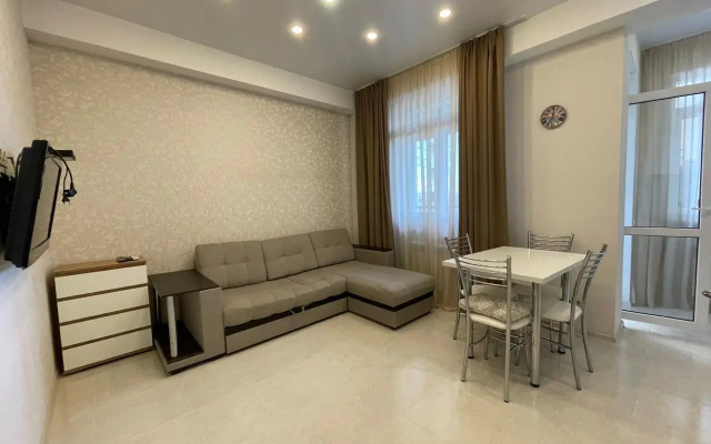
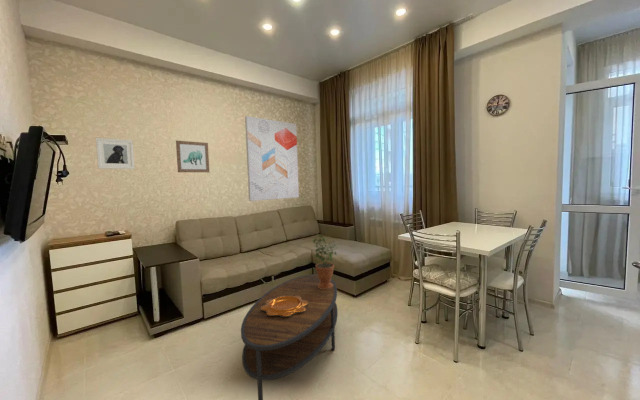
+ coffee table [240,273,339,400]
+ potted plant [311,233,338,289]
+ wall art [244,115,300,202]
+ decorative bowl [261,296,308,316]
+ wall art [175,140,210,173]
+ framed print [95,137,136,170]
